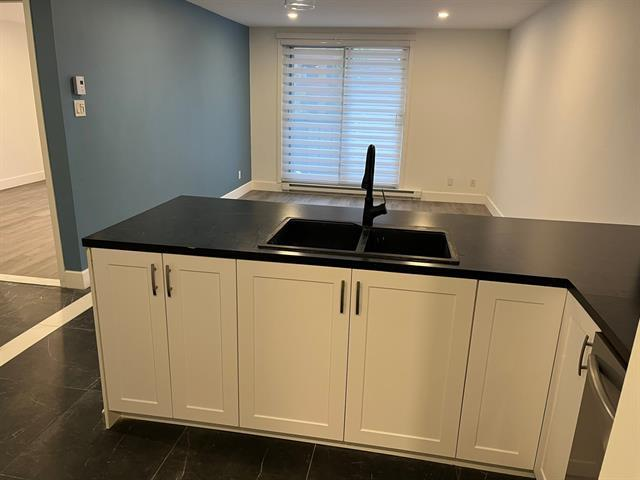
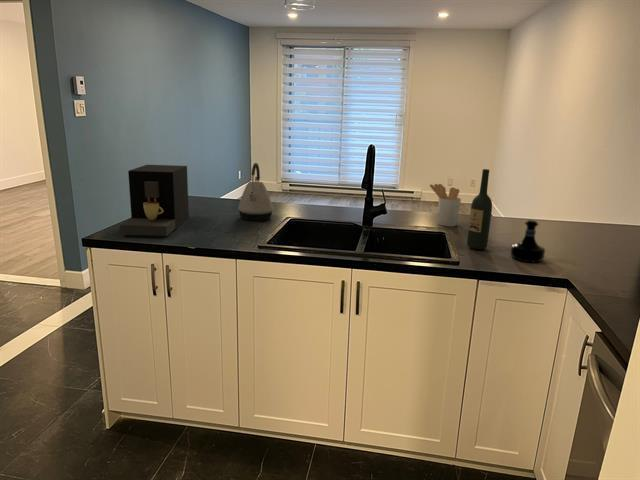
+ utensil holder [429,183,462,227]
+ tequila bottle [509,219,546,263]
+ wine bottle [466,168,493,250]
+ kettle [237,162,274,221]
+ coffee maker [119,164,190,237]
